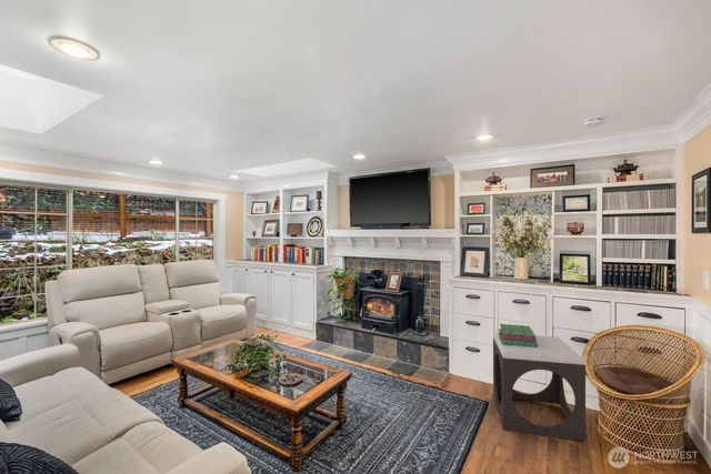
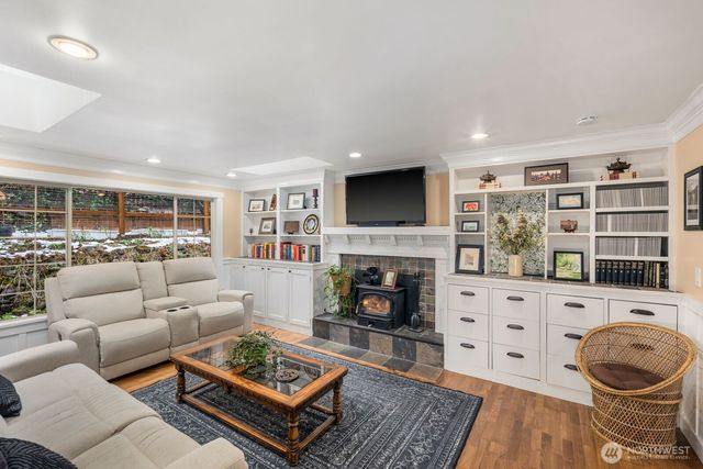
- footstool [492,332,587,443]
- stack of books [498,323,538,347]
